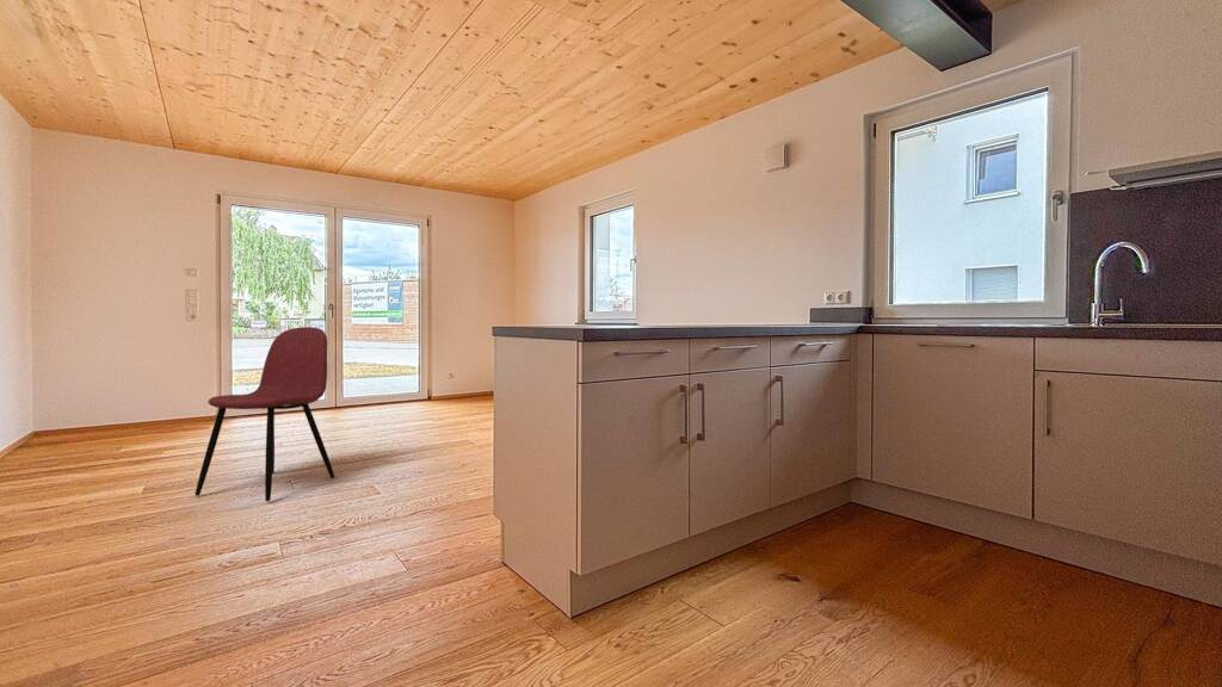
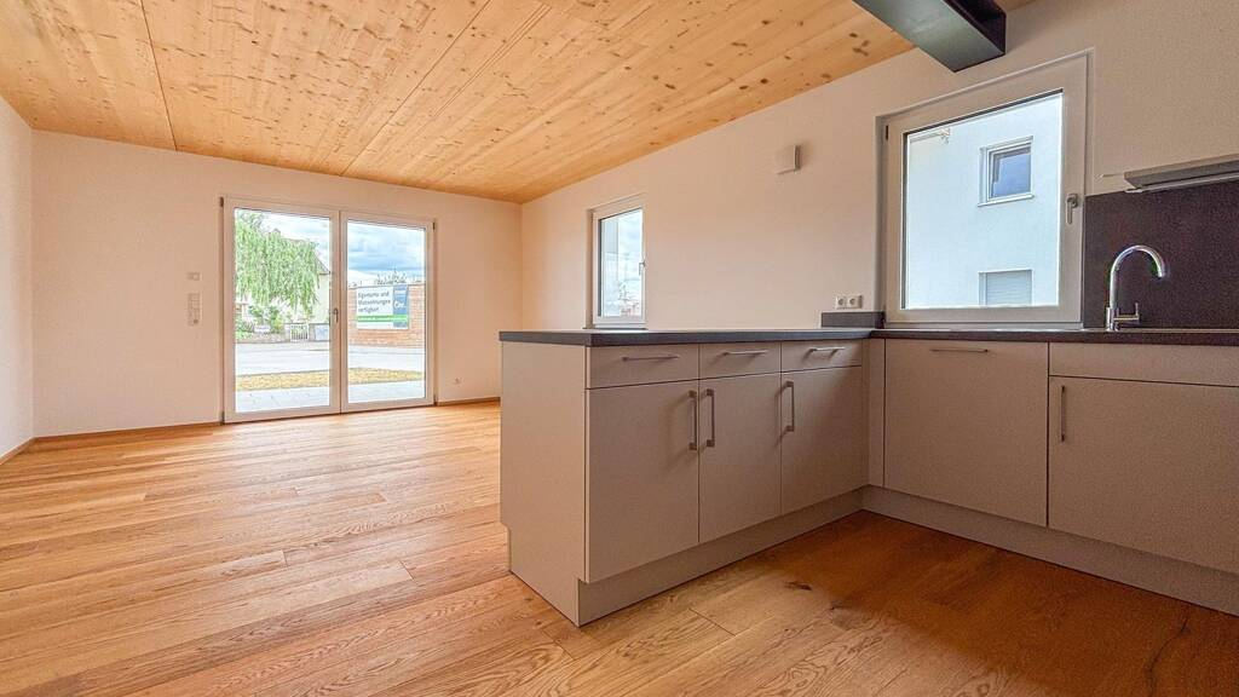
- dining chair [193,326,335,502]
